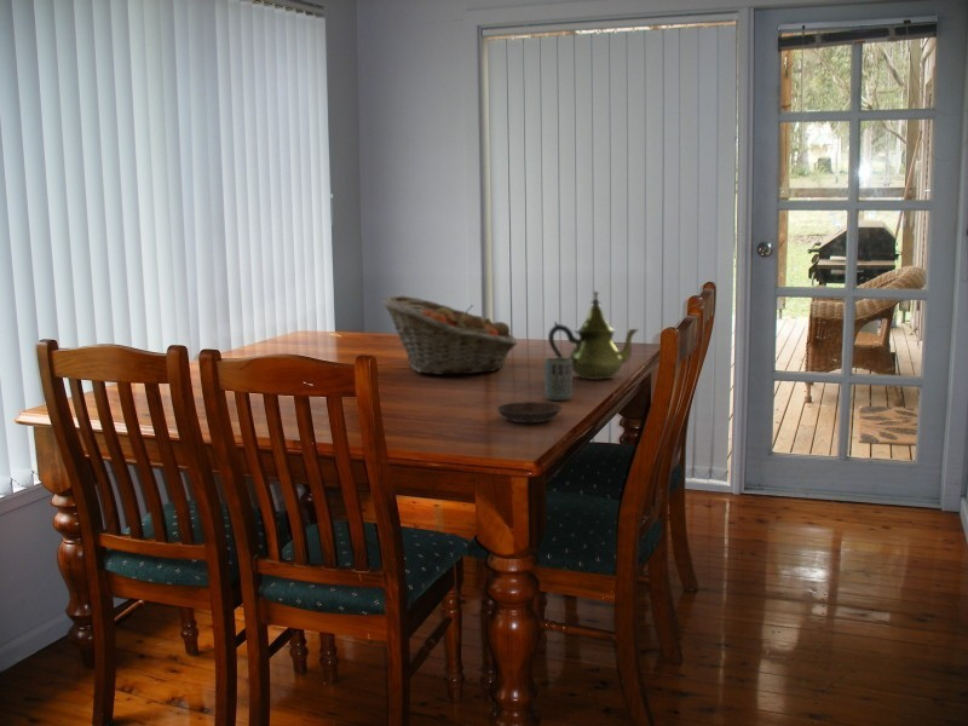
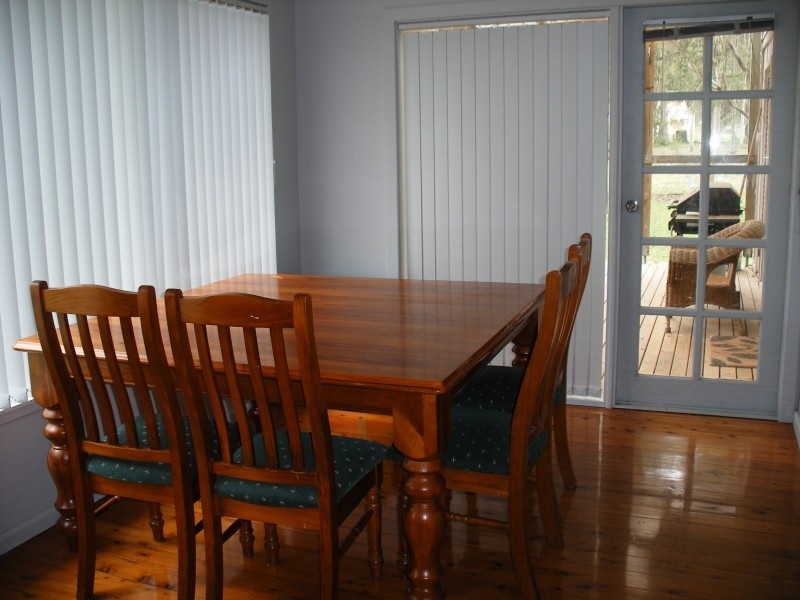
- saucer [496,401,563,424]
- cup [543,357,574,402]
- teapot [547,290,640,380]
- fruit basket [381,294,518,376]
